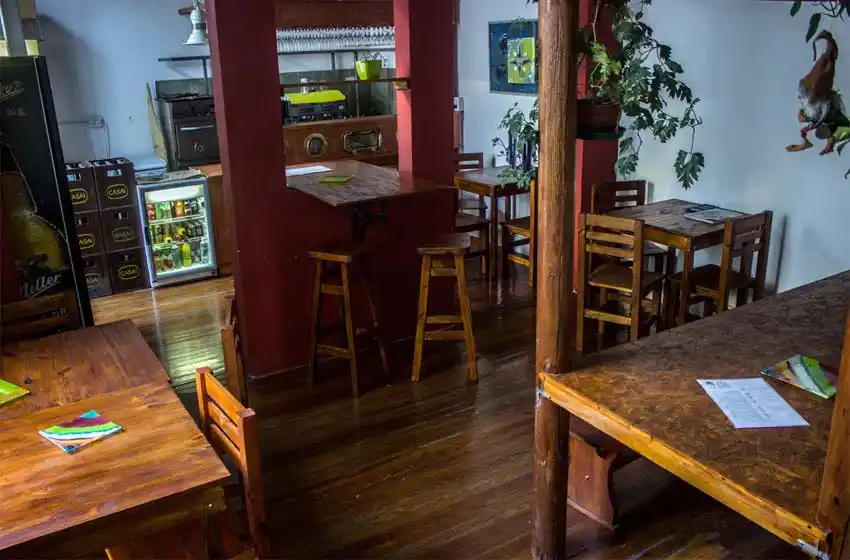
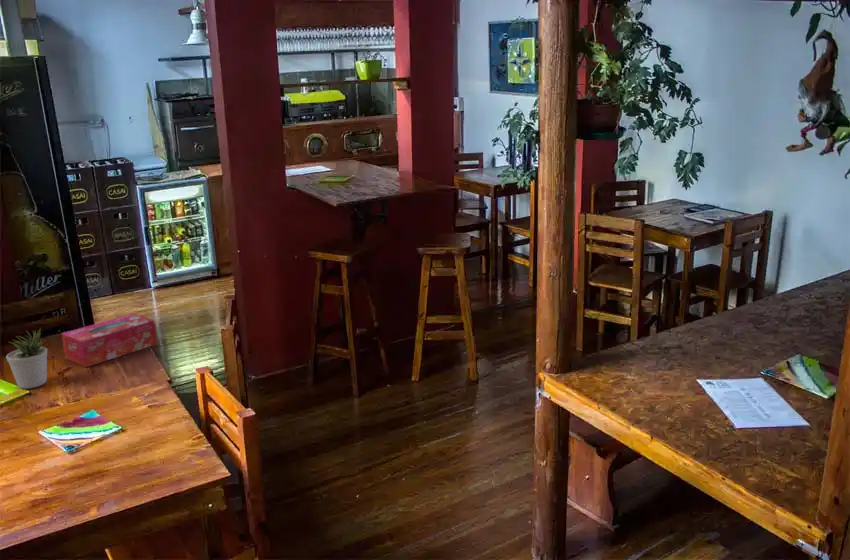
+ tissue box [60,313,158,368]
+ potted plant [5,327,49,390]
